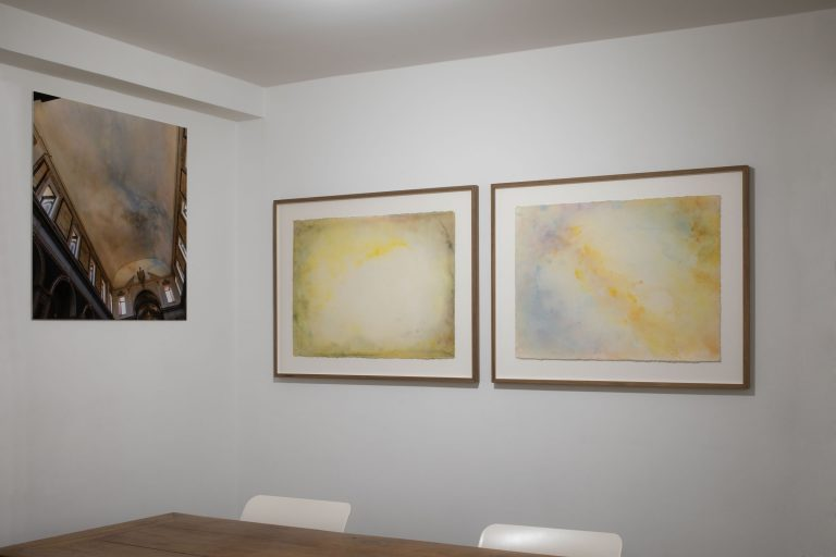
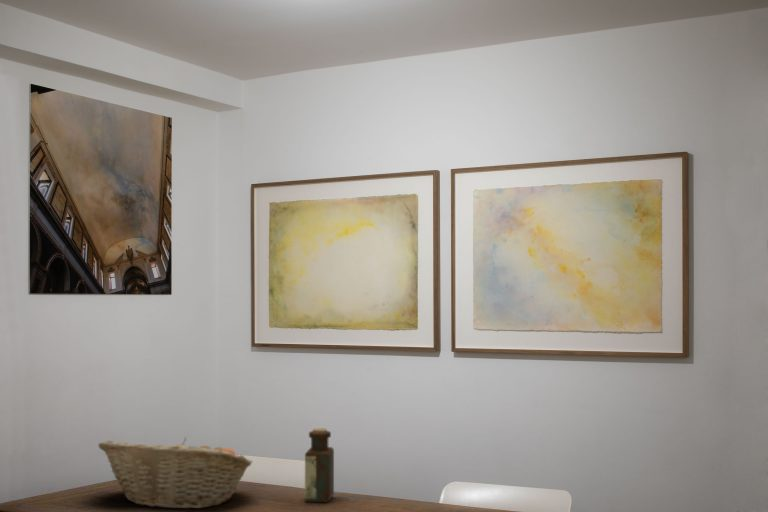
+ bottle [304,427,335,503]
+ fruit basket [97,436,254,509]
